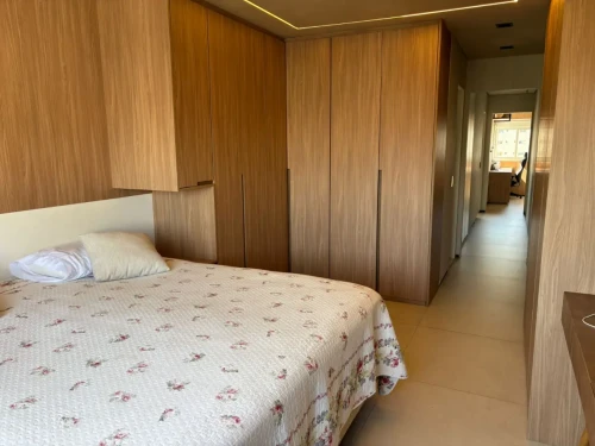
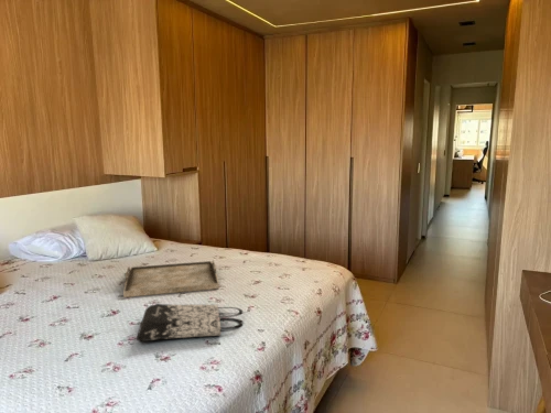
+ serving tray [122,259,220,298]
+ tote bag [136,303,244,344]
